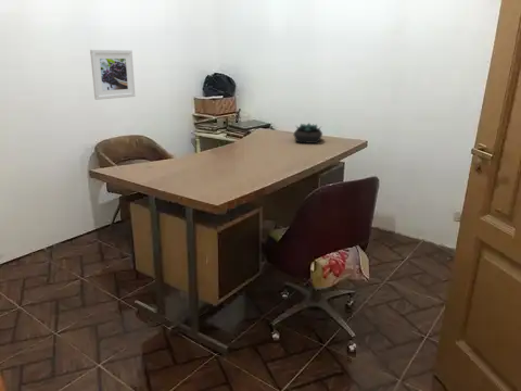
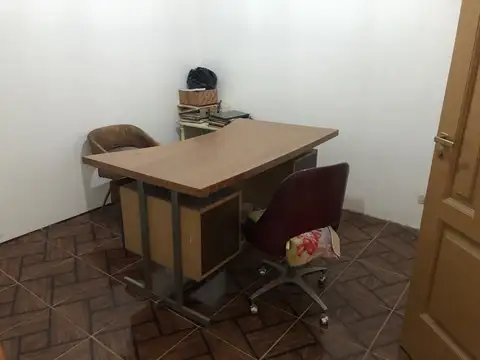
- succulent plant [292,122,323,144]
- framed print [89,49,136,101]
